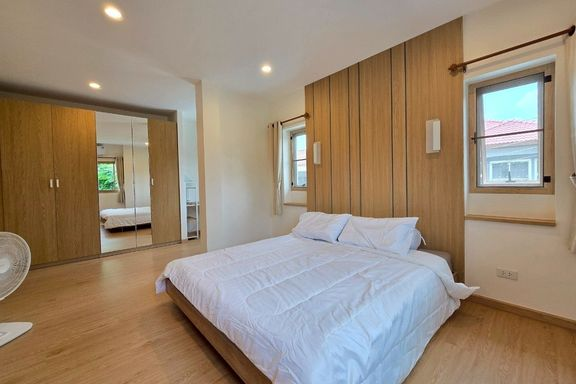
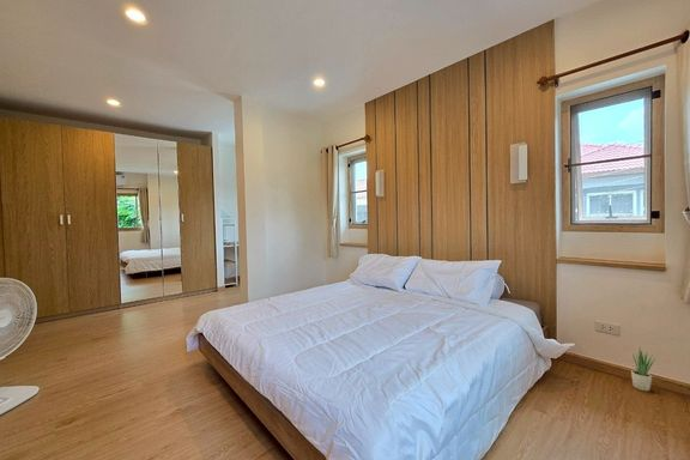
+ potted plant [630,347,656,392]
